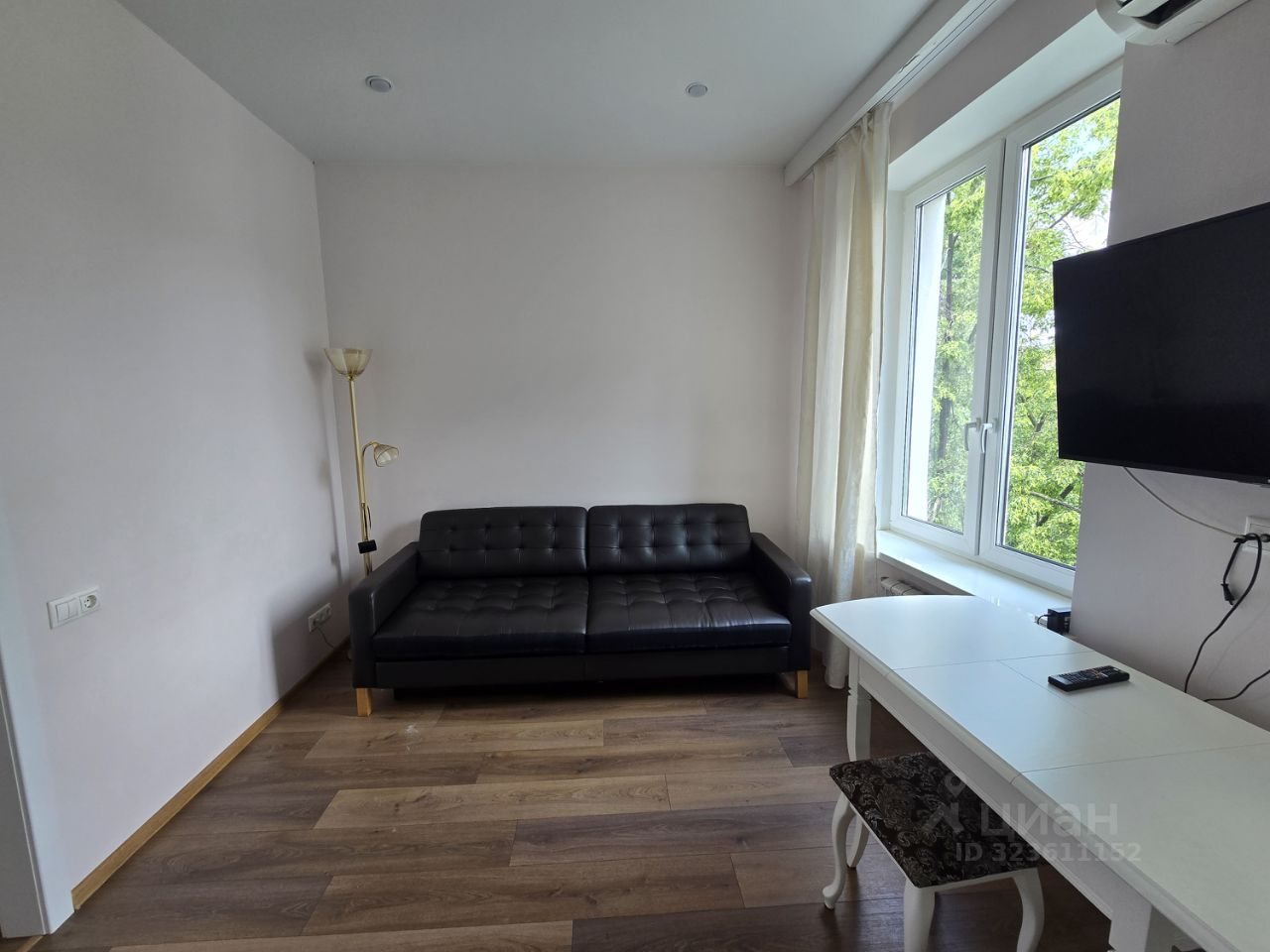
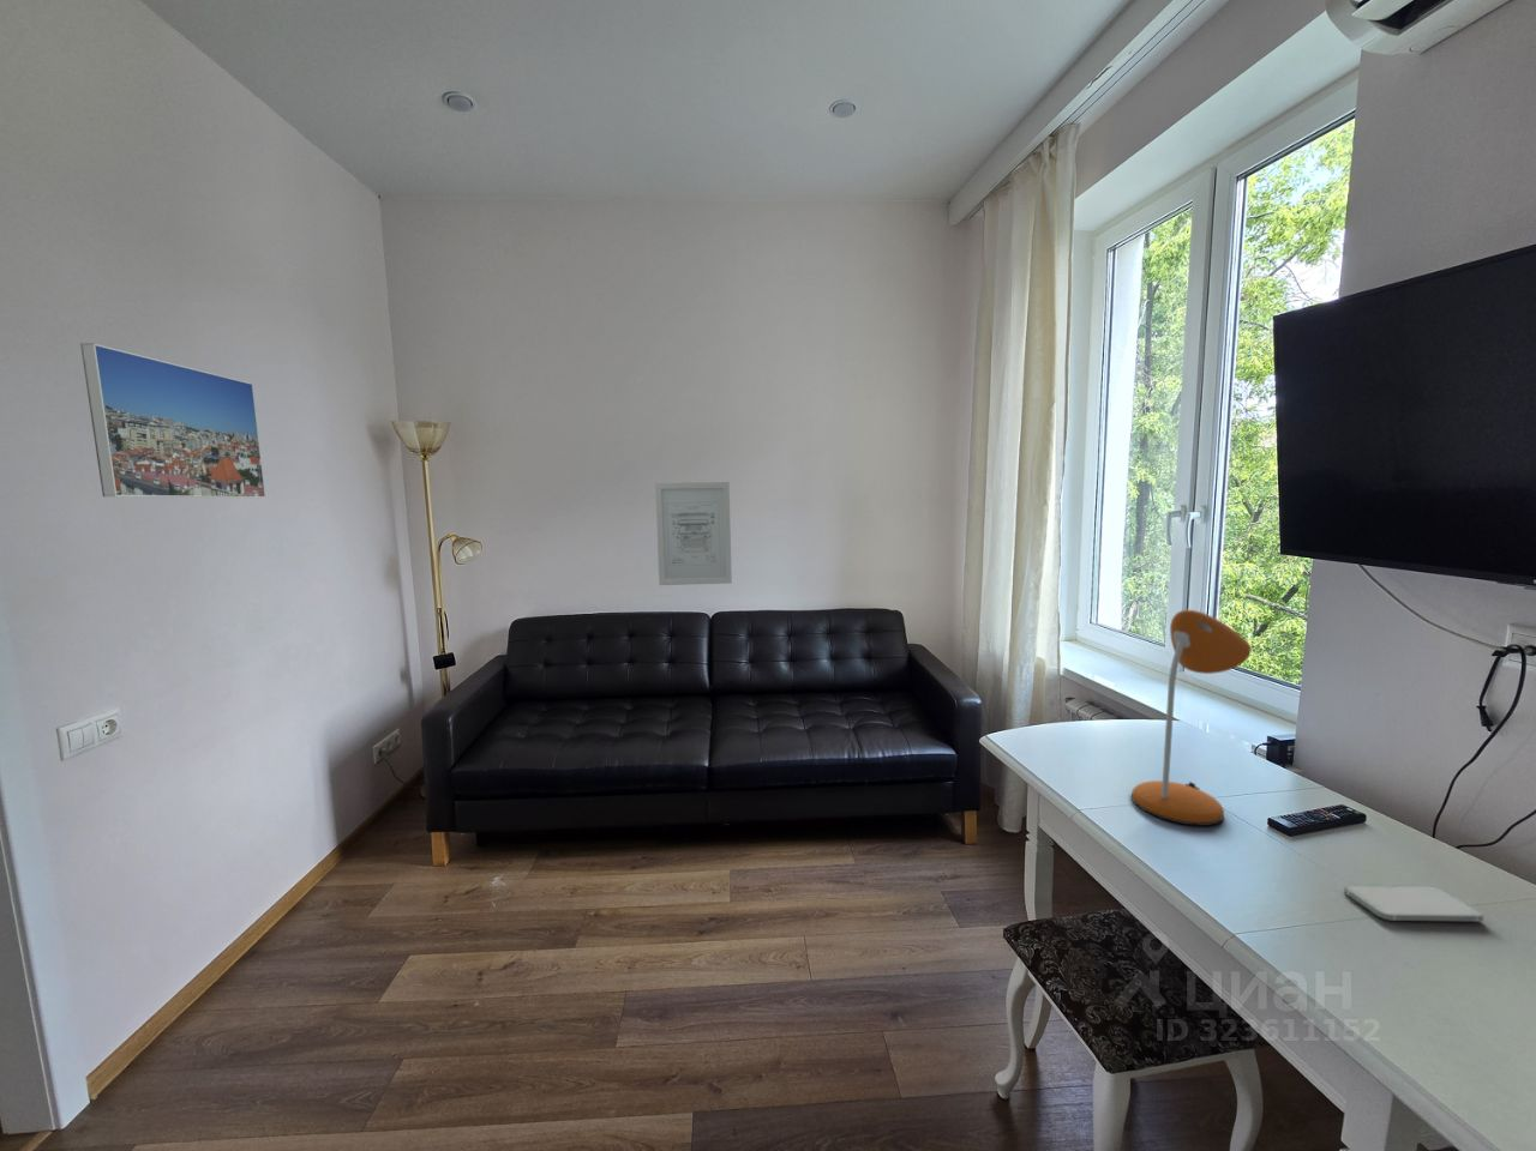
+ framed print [79,342,266,499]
+ desk lamp [1131,609,1252,827]
+ smartphone [1342,884,1484,924]
+ wall art [654,481,733,586]
